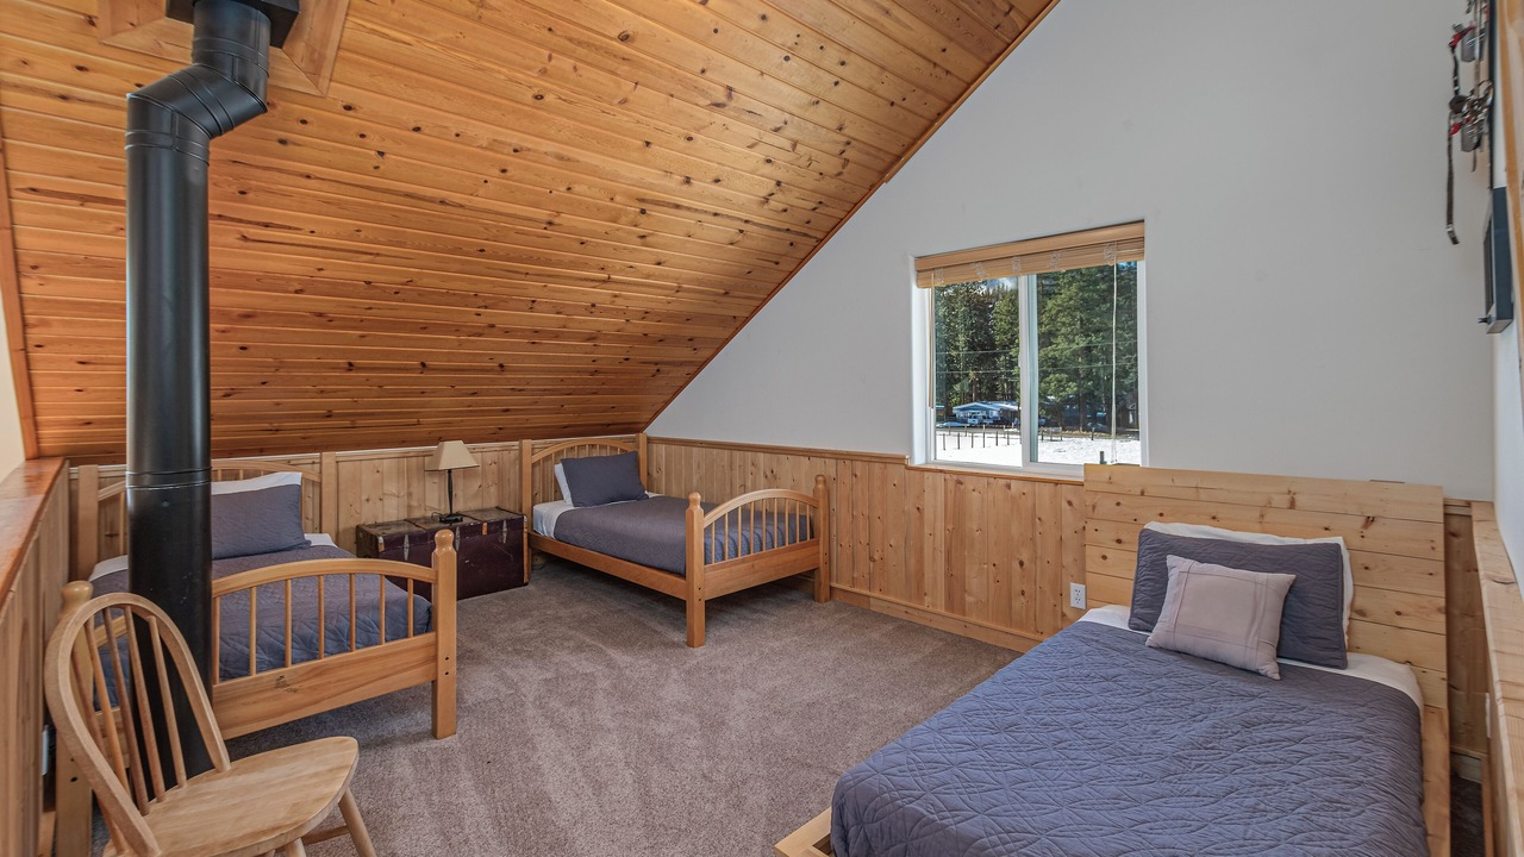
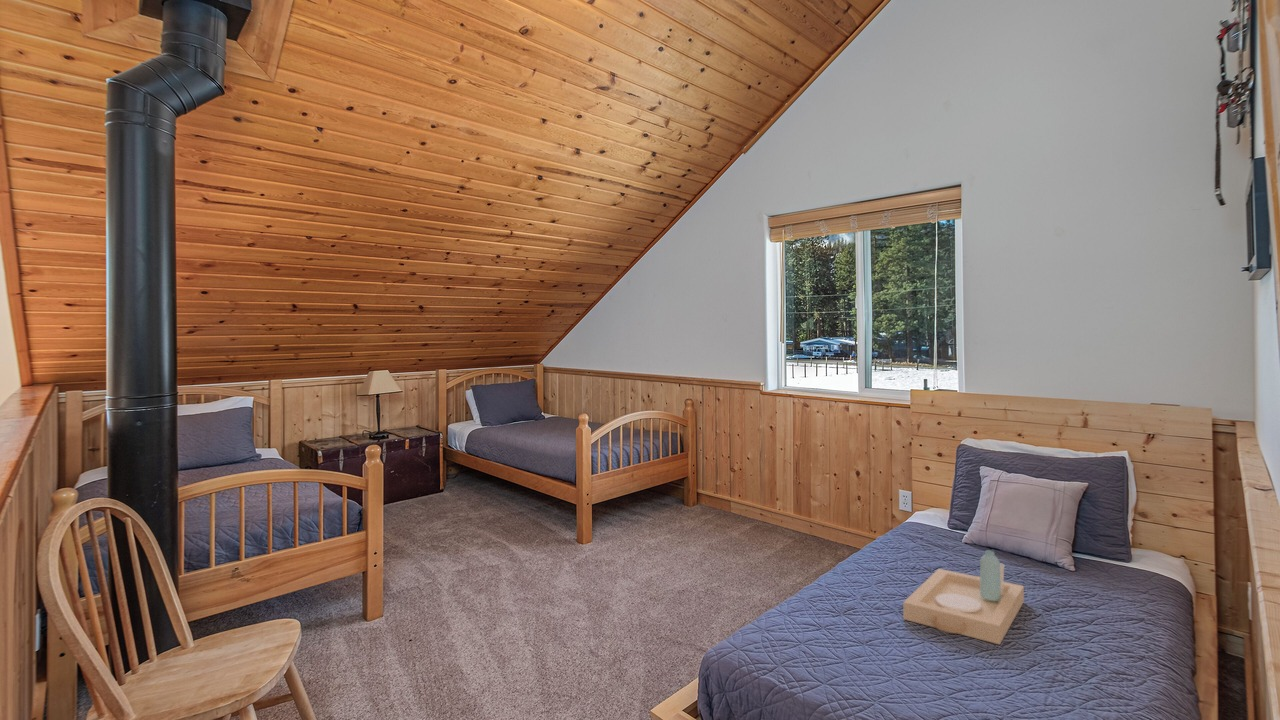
+ serving tray [902,549,1025,646]
